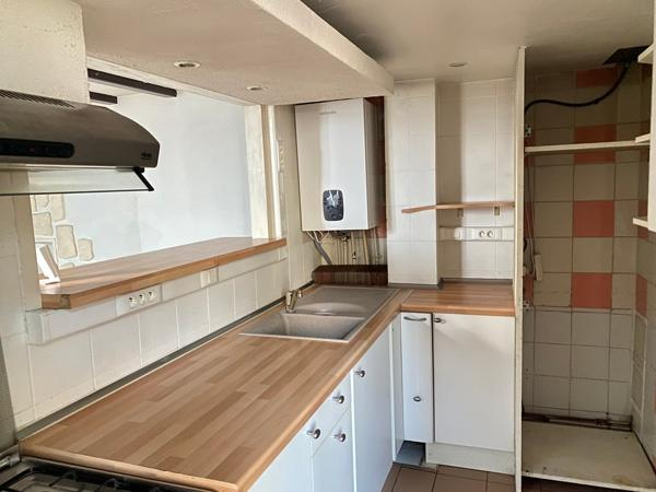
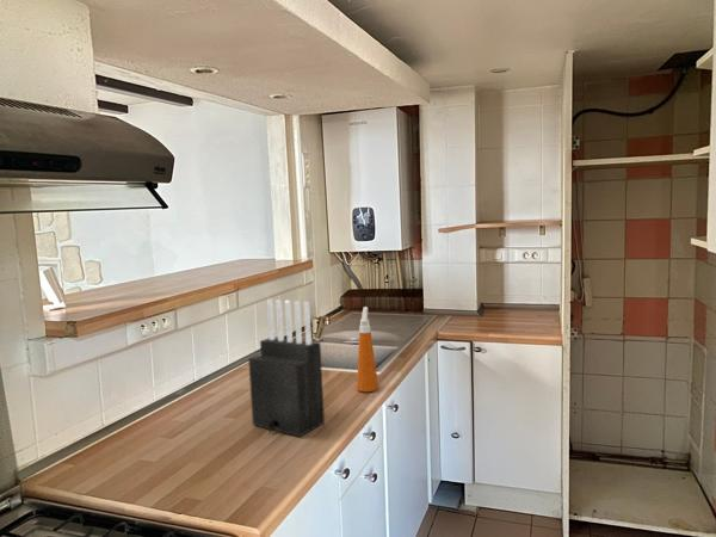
+ knife block [247,298,326,438]
+ spray bottle [356,305,379,393]
